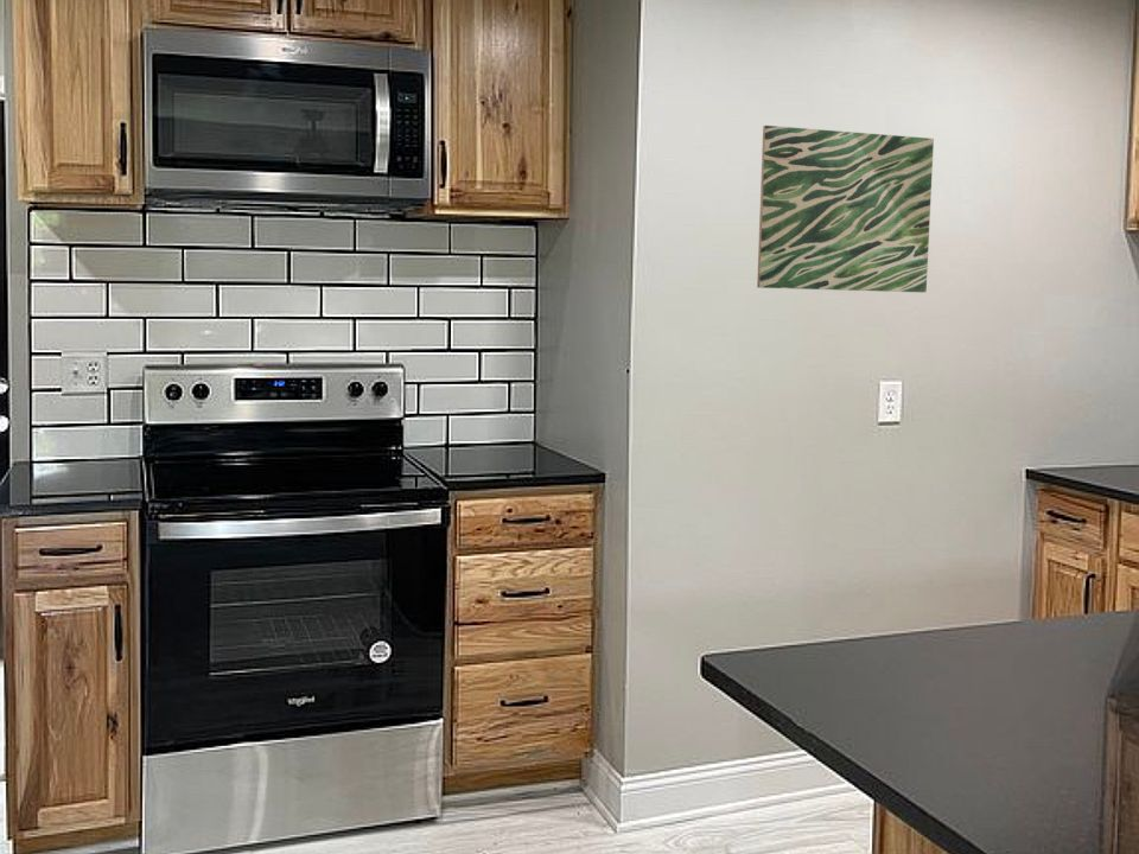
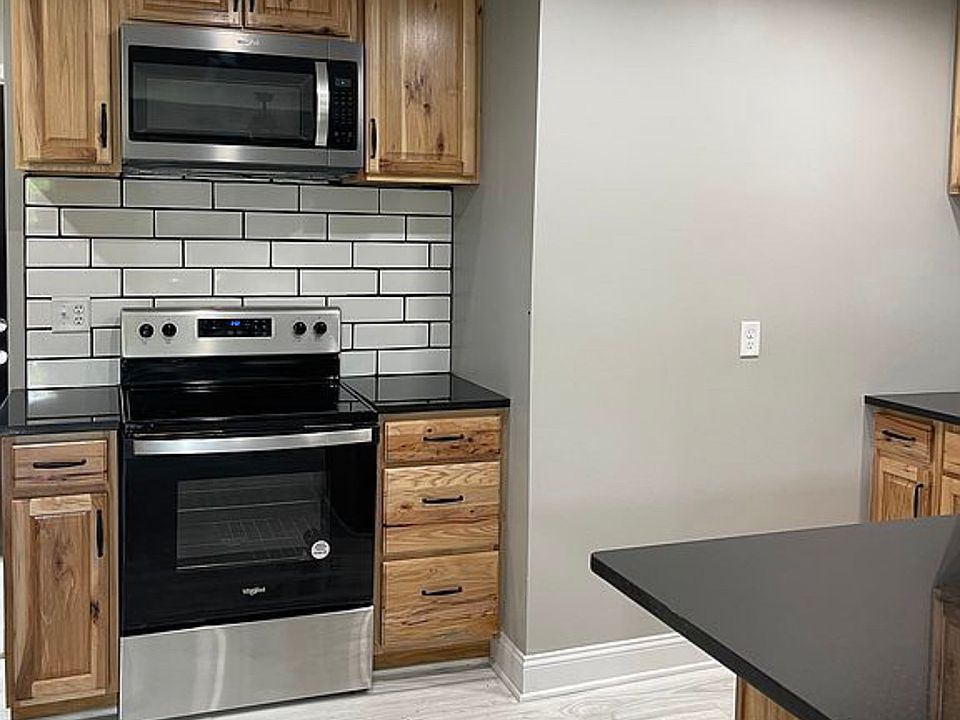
- wall art [756,125,935,294]
